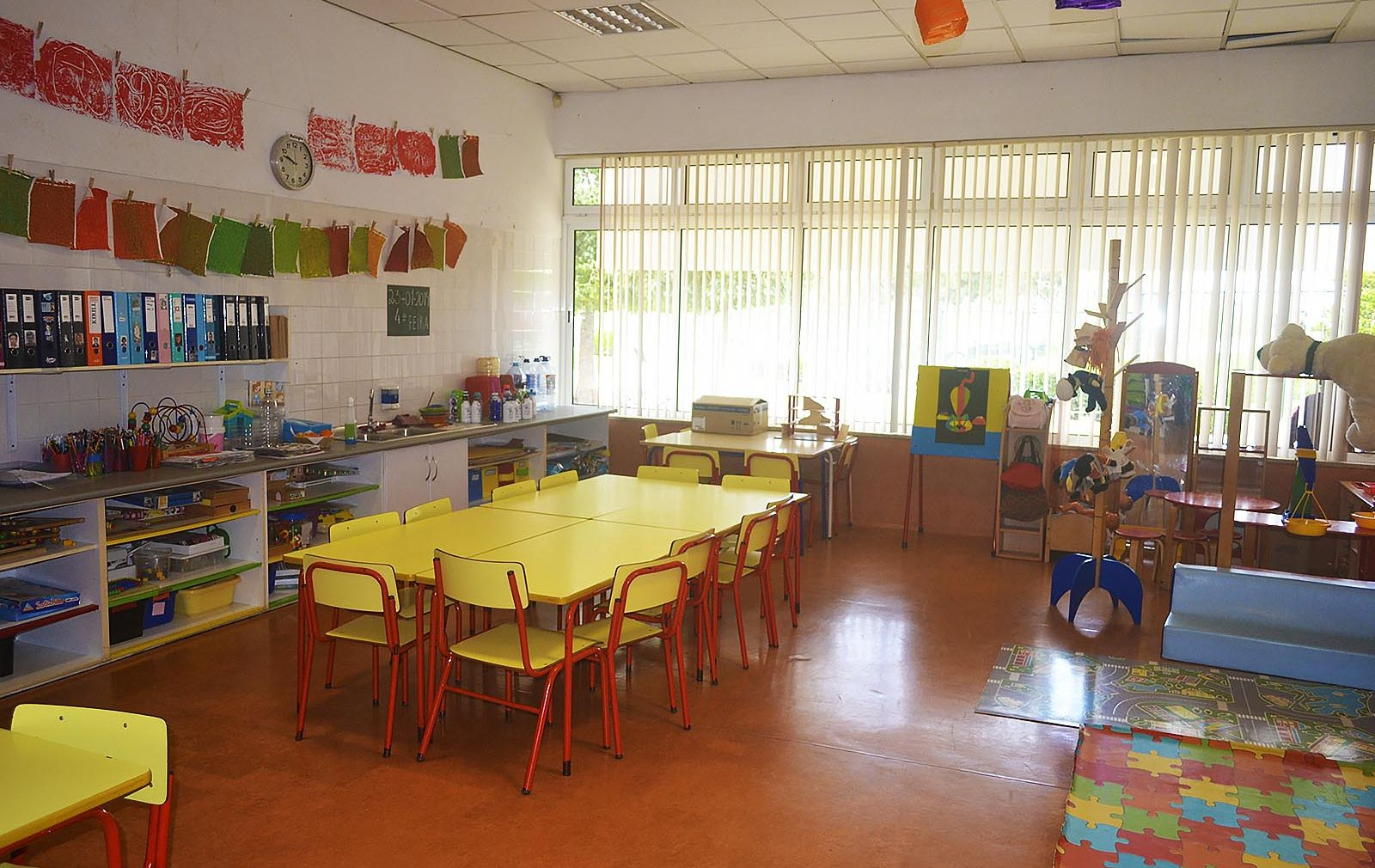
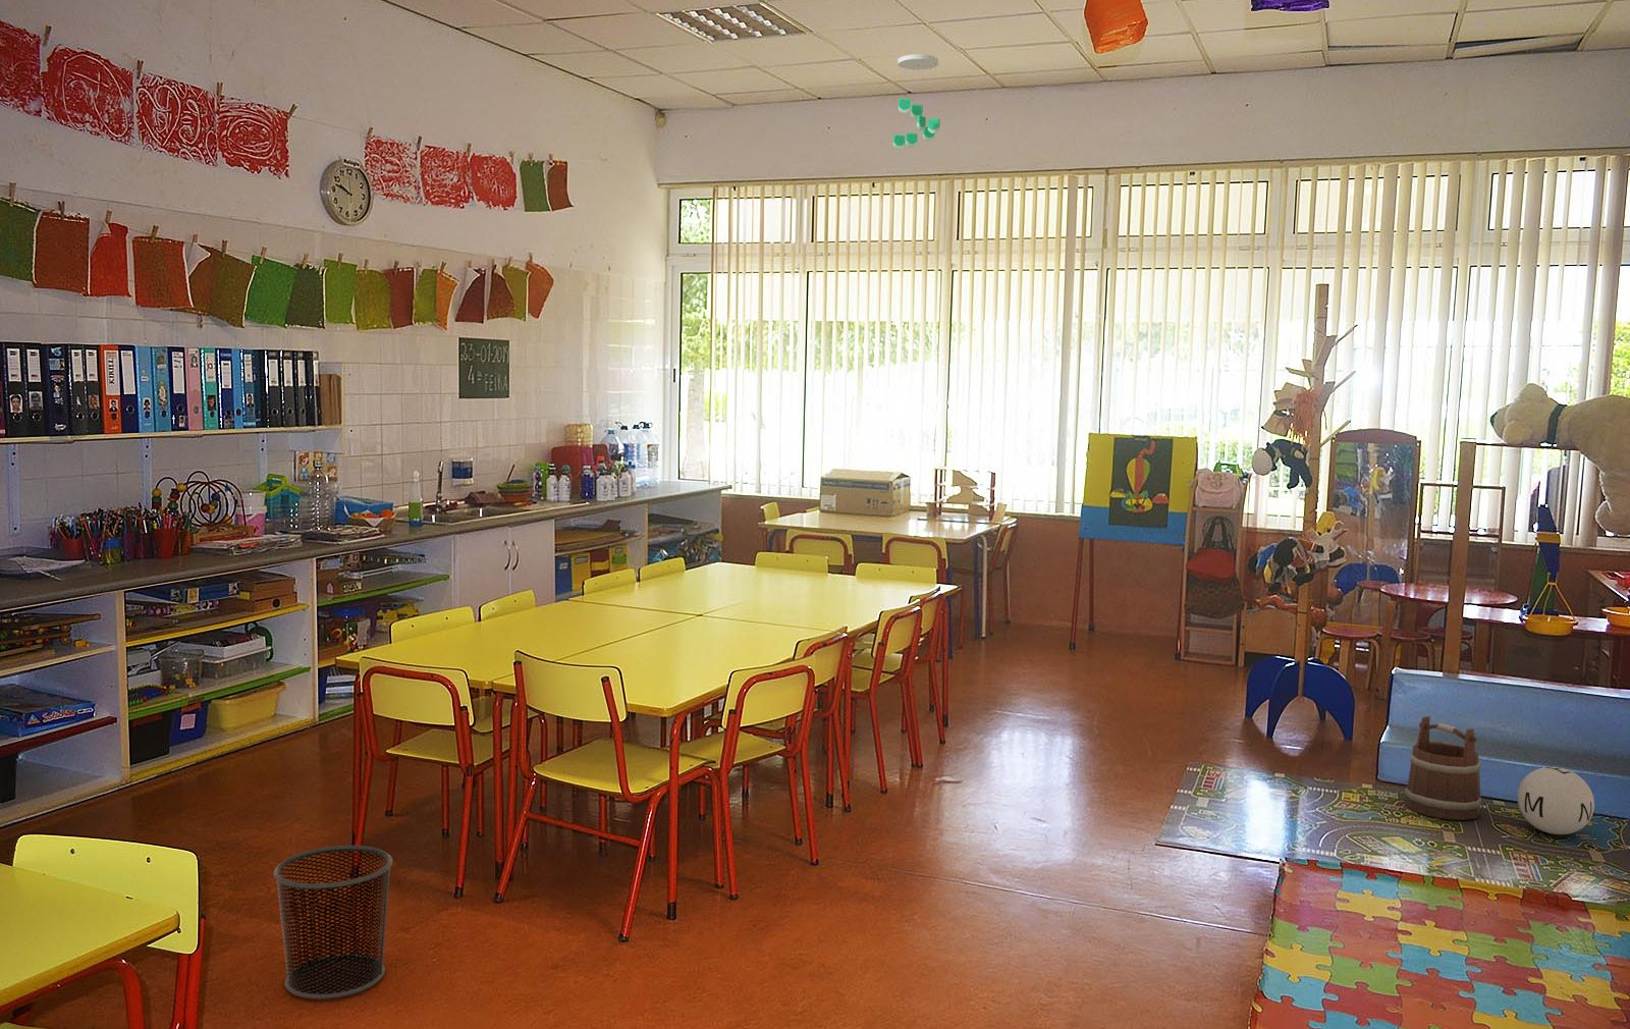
+ ceiling mobile [893,53,940,151]
+ bucket [1404,715,1482,822]
+ ball [1517,766,1596,836]
+ waste bin [273,844,394,1001]
